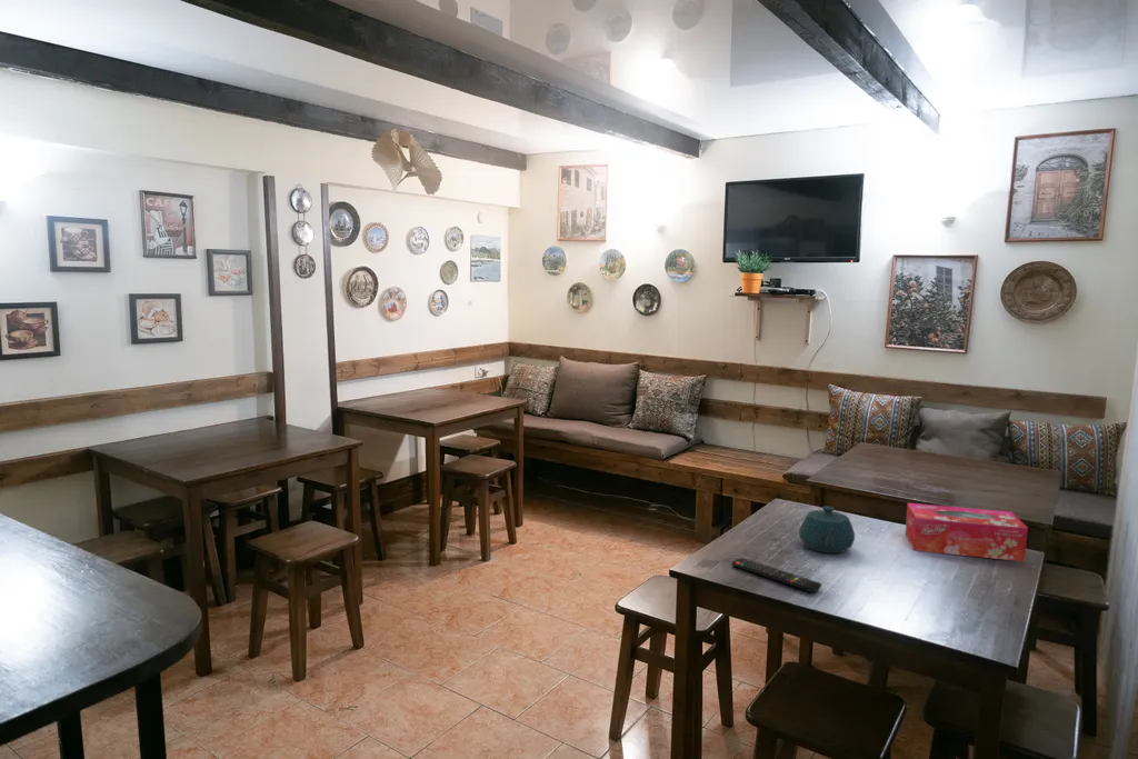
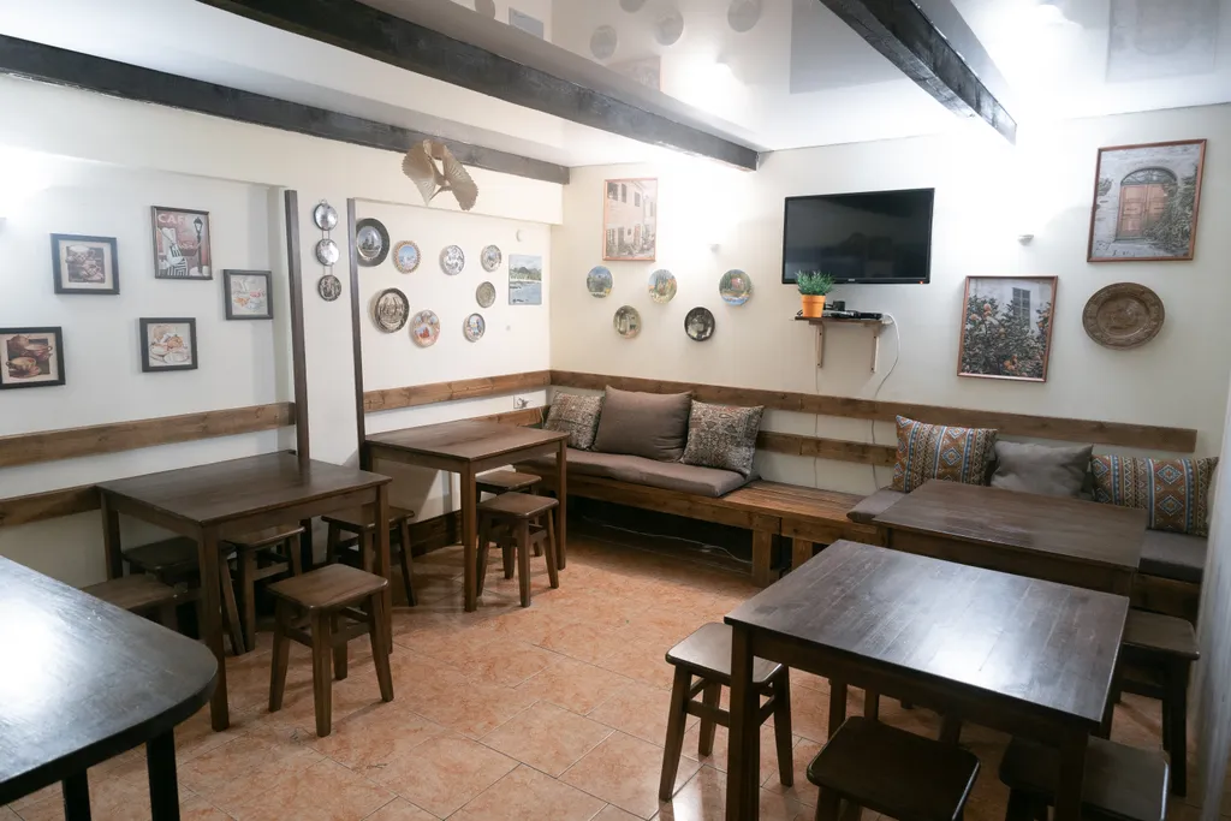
- tissue box [905,502,1029,562]
- teapot [798,506,856,555]
- remote control [731,557,822,593]
